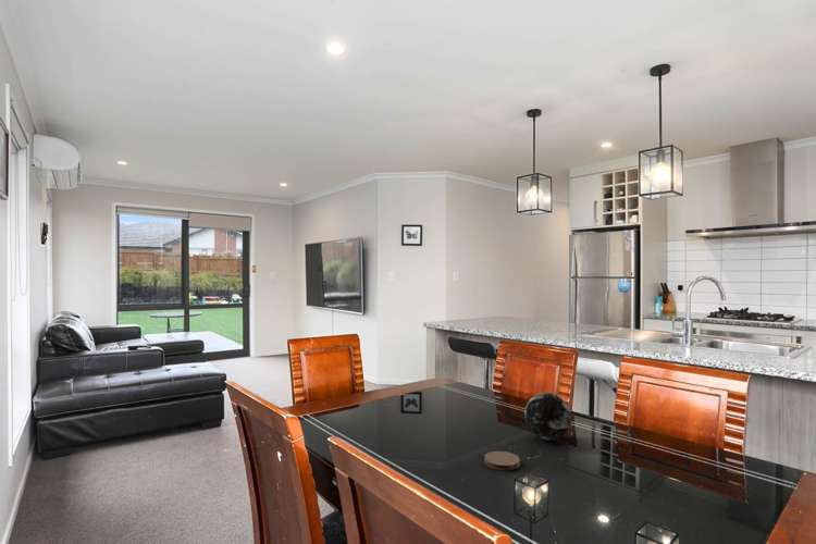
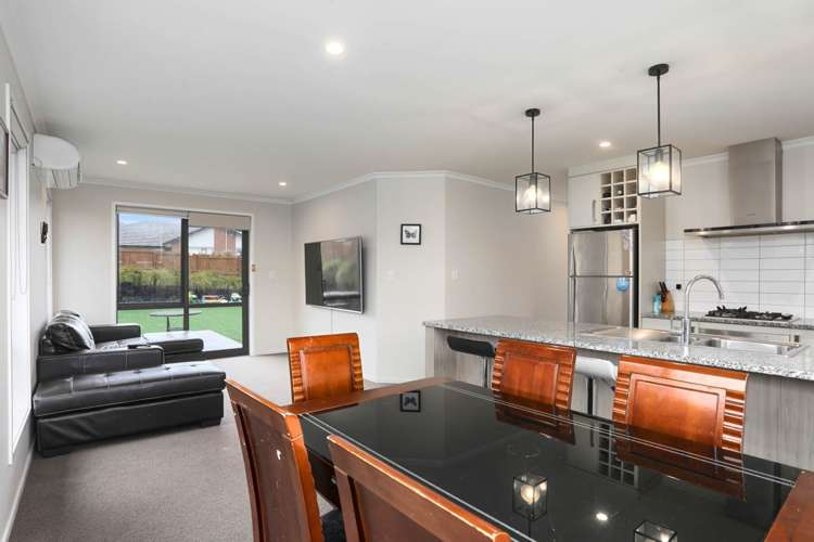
- decorative orb [523,392,572,441]
- coaster [483,450,521,471]
